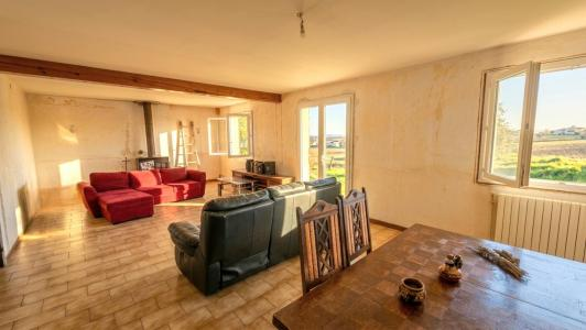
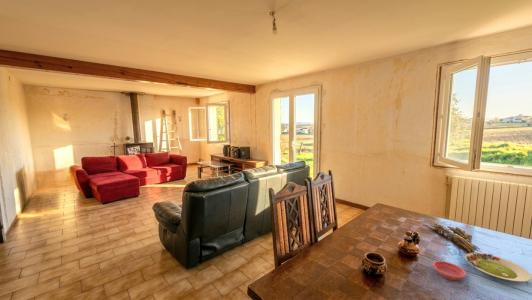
+ saucer [432,260,467,282]
+ salad plate [464,252,532,283]
